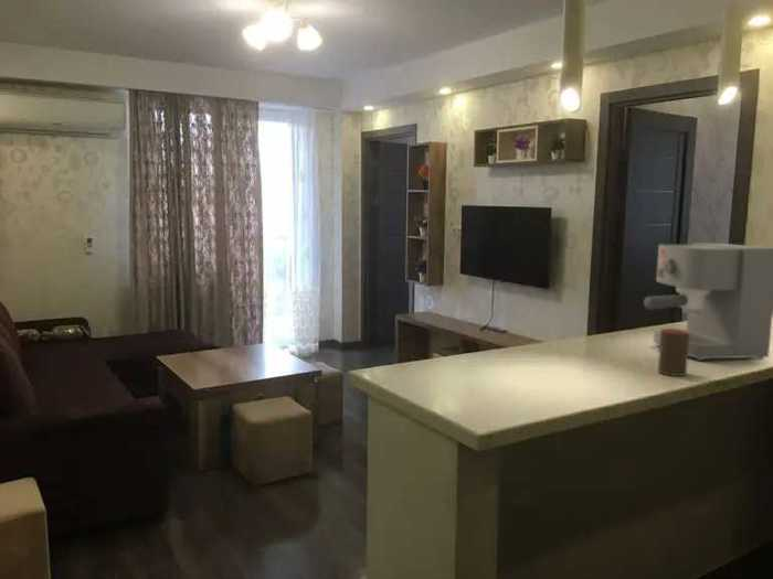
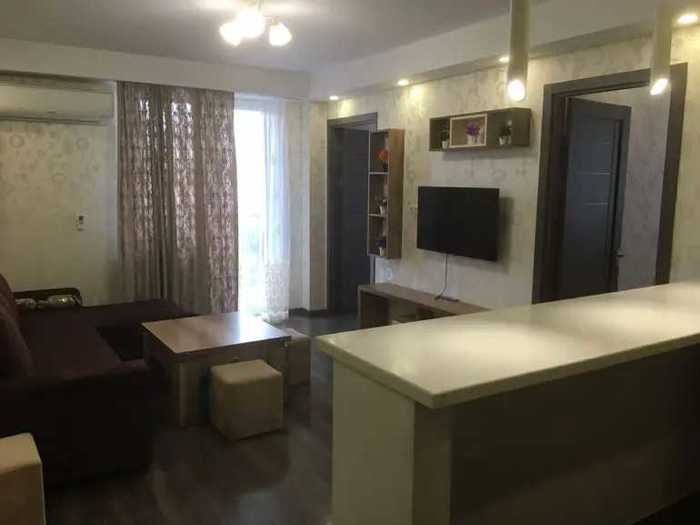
- coffee maker [643,243,773,362]
- cup [657,328,689,377]
